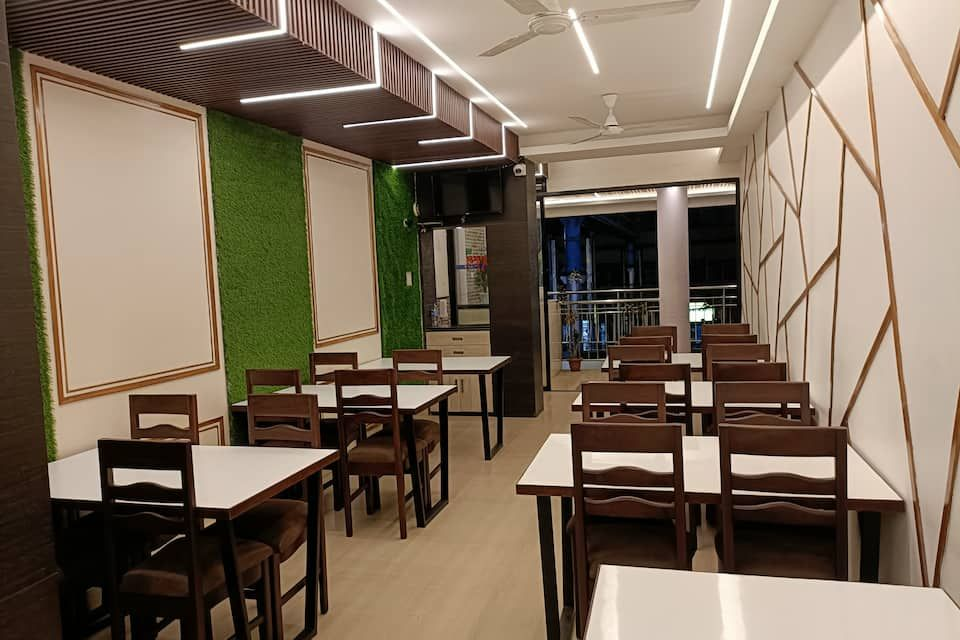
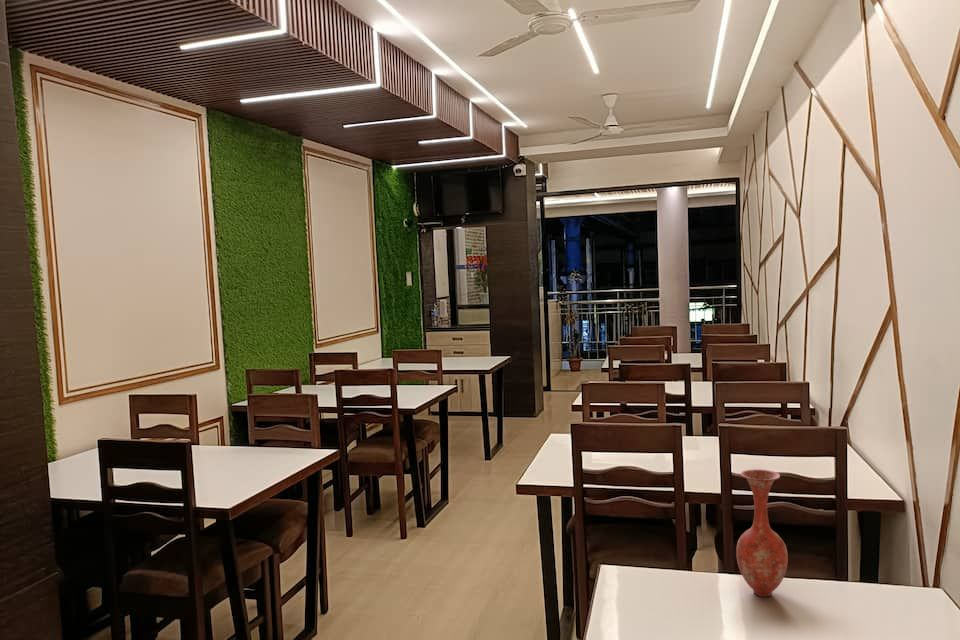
+ vase [735,468,789,597]
